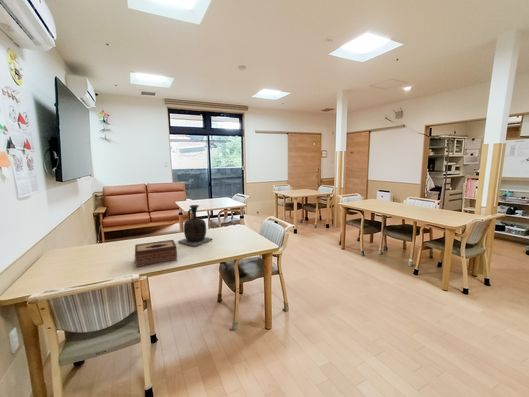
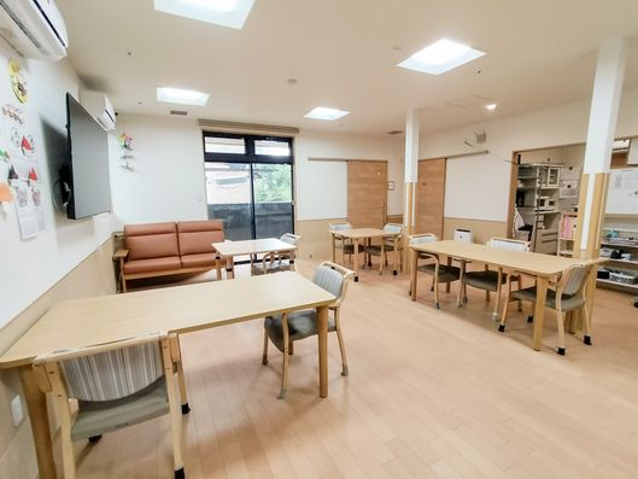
- vase [177,204,213,247]
- tissue box [134,239,178,268]
